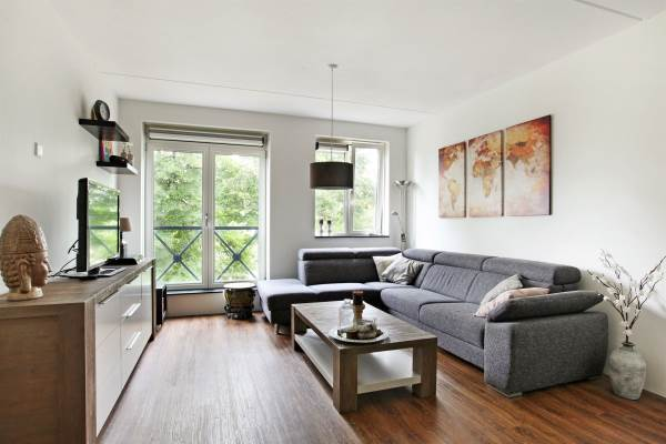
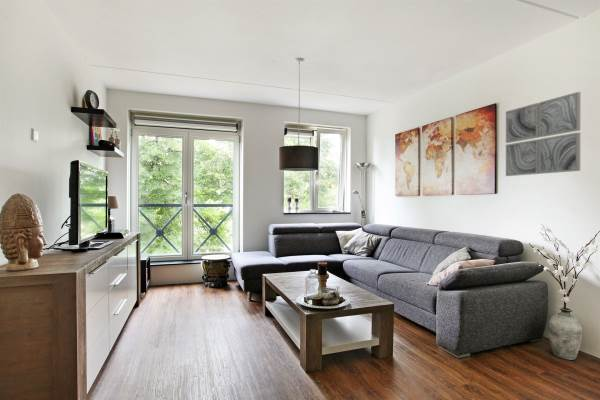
+ wall art [505,91,581,177]
